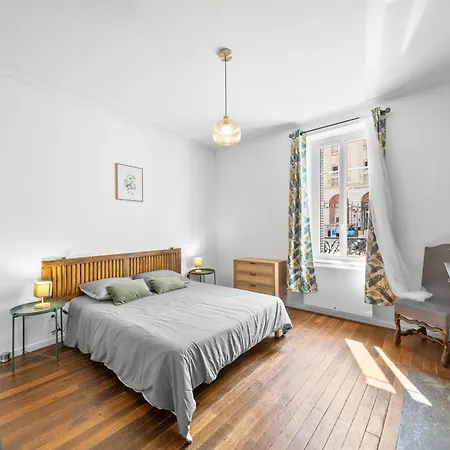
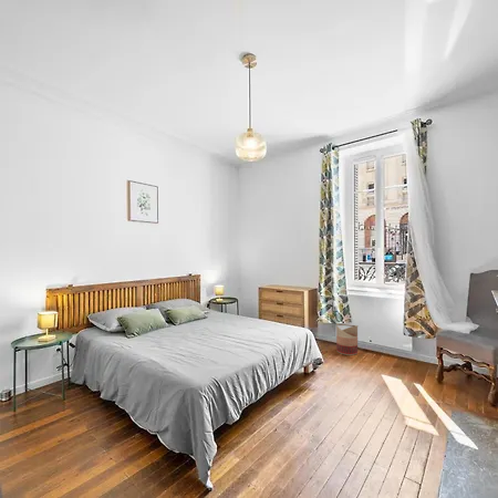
+ basket [335,322,359,356]
